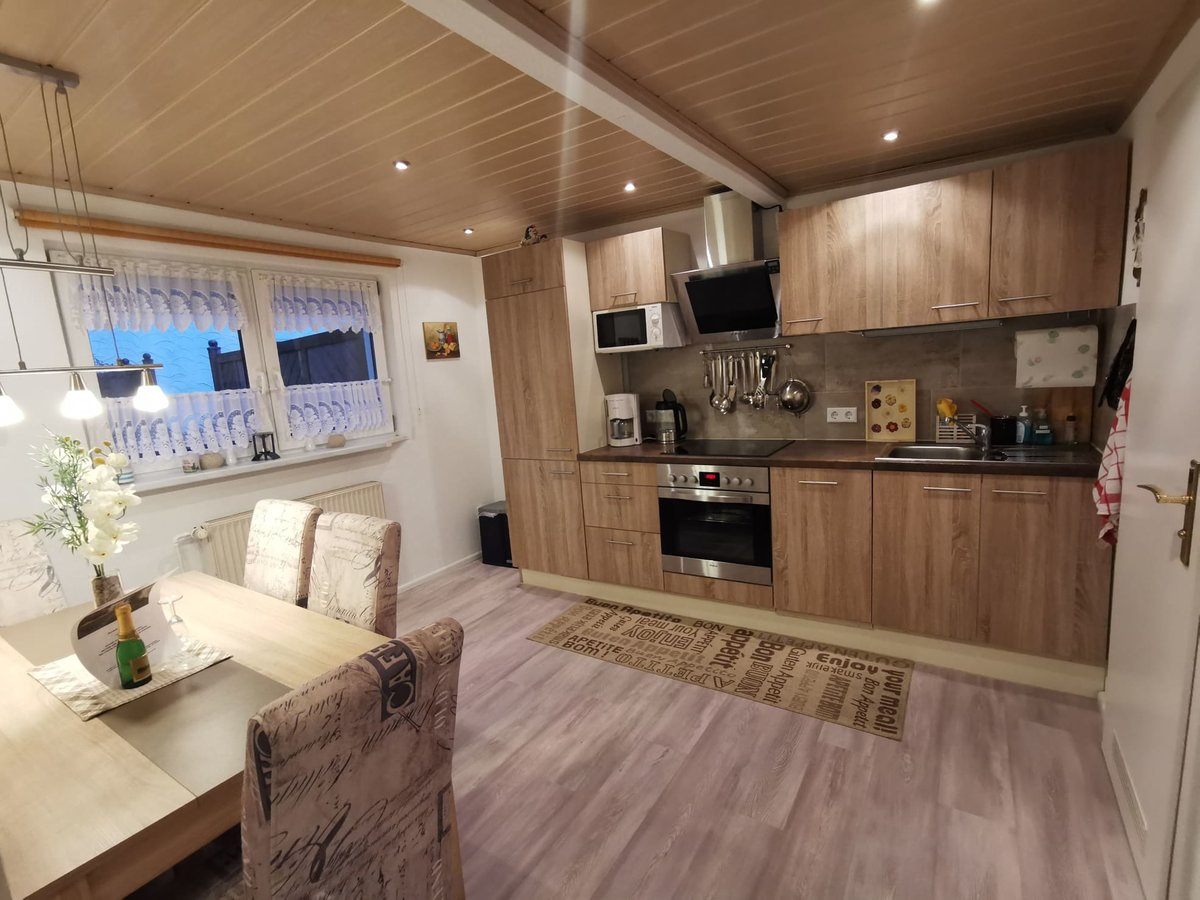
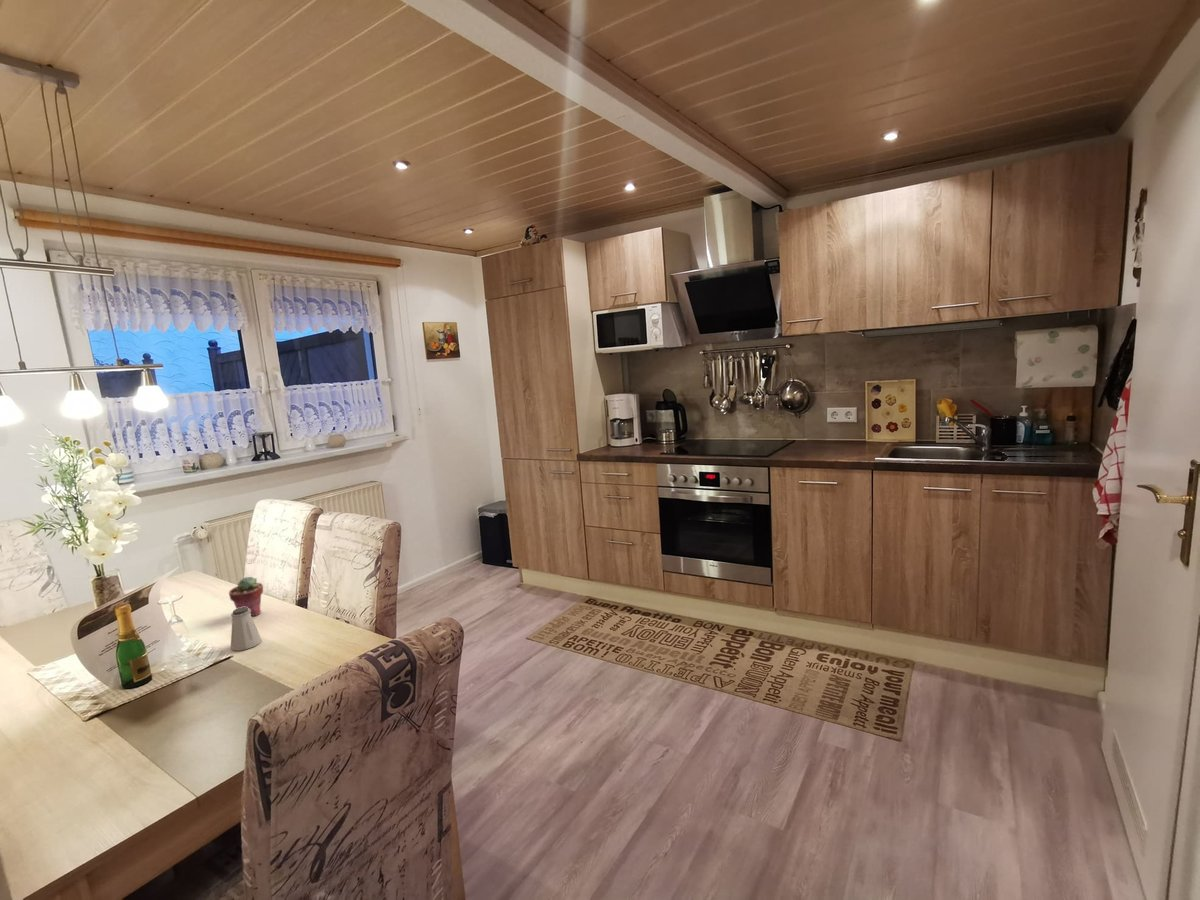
+ potted succulent [228,576,264,617]
+ saltshaker [230,607,262,652]
